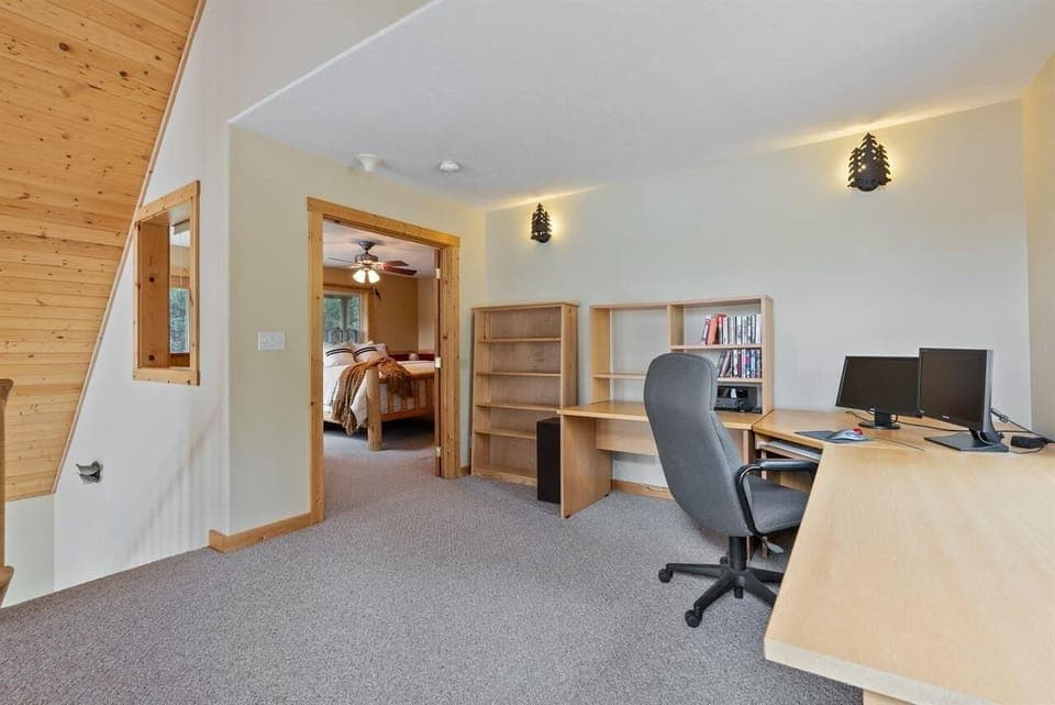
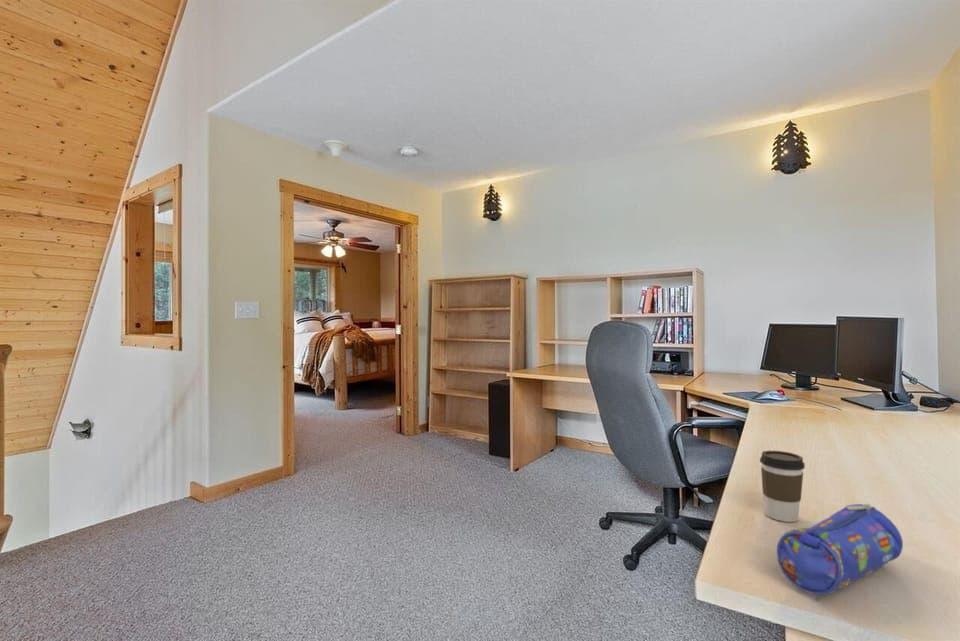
+ coffee cup [759,450,806,523]
+ pencil case [776,503,904,596]
